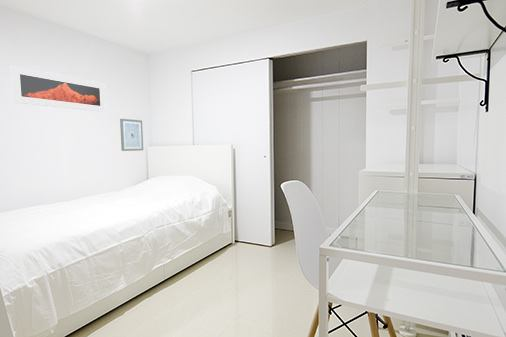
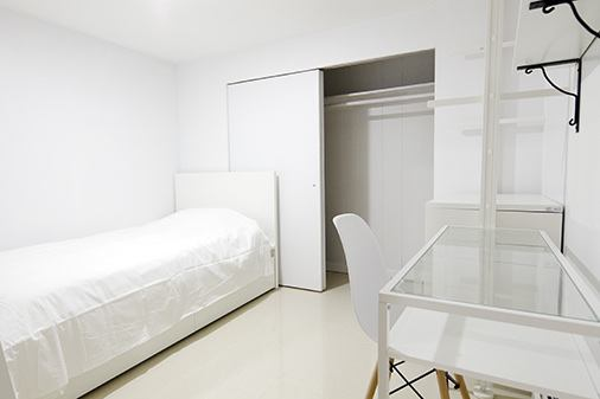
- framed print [10,65,107,113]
- wall art [119,118,144,152]
